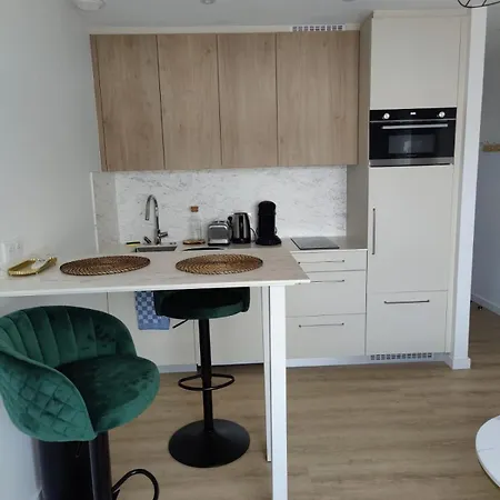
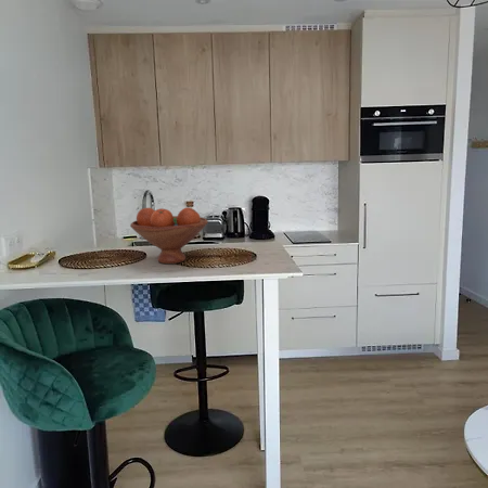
+ fruit bowl [129,206,209,265]
